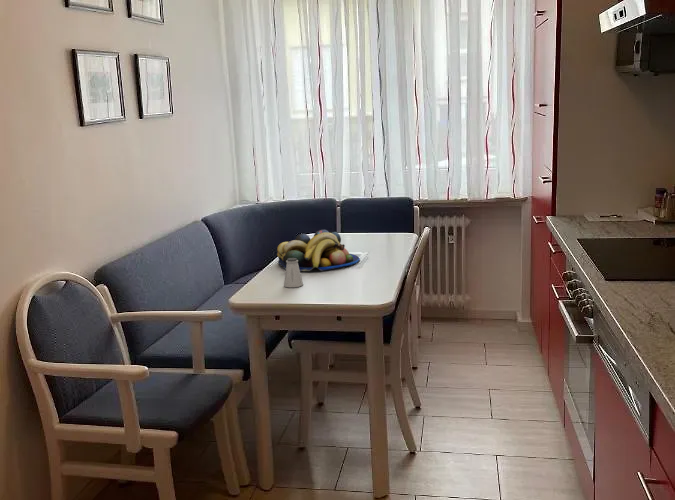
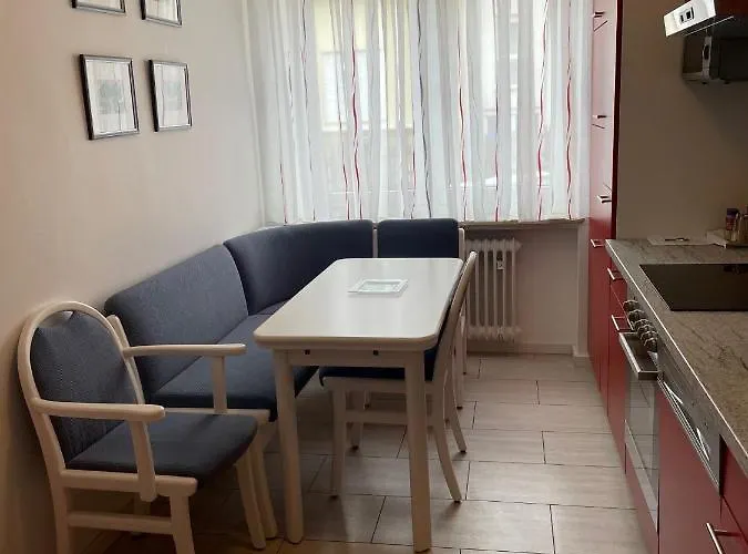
- saltshaker [283,258,304,288]
- fruit bowl [276,229,361,272]
